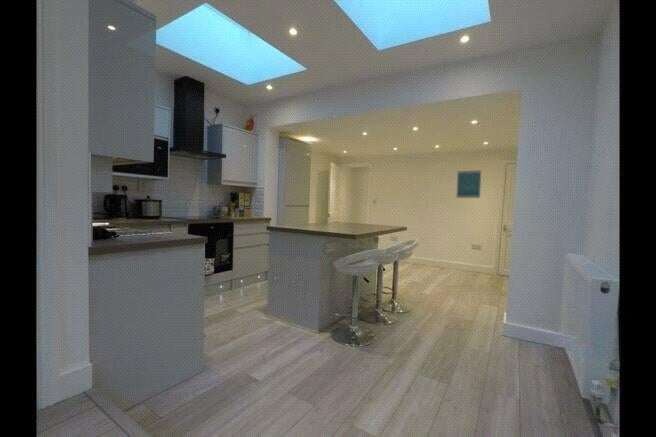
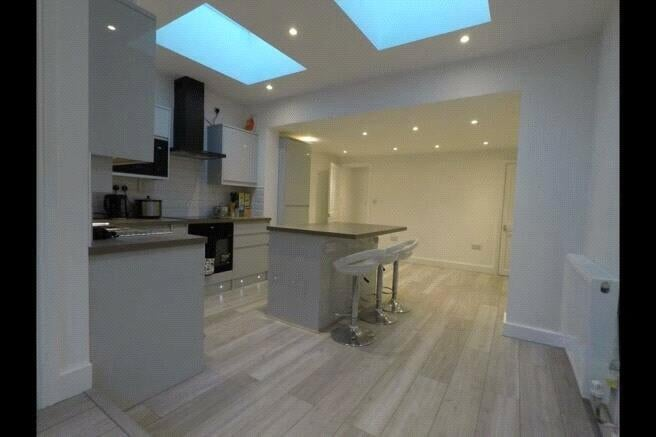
- wall art [455,169,482,199]
